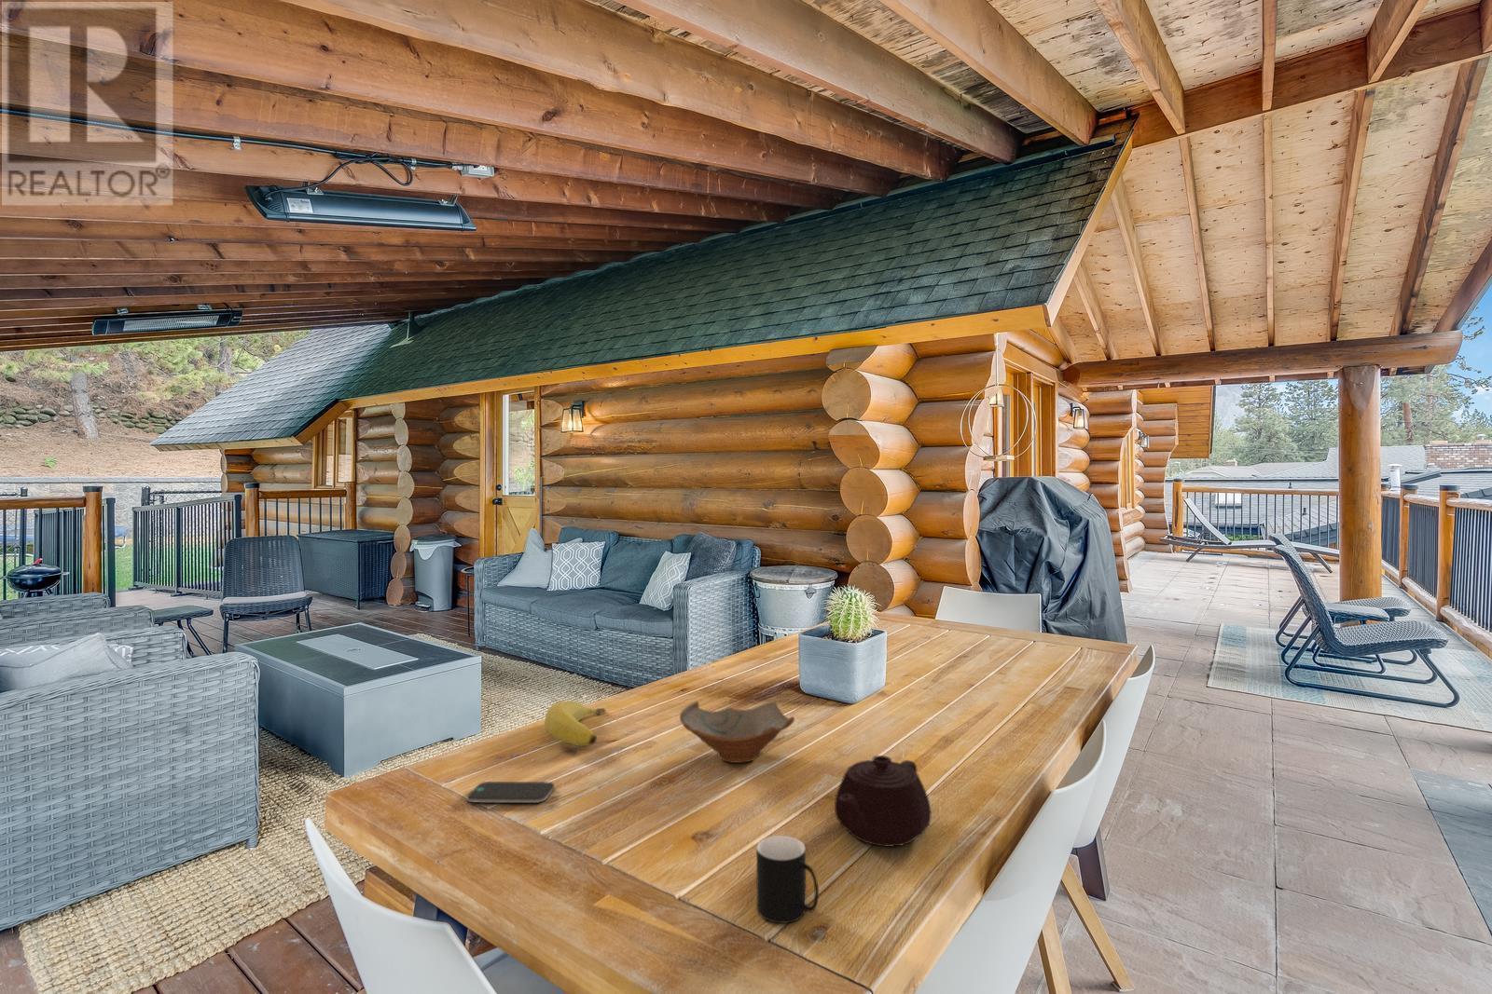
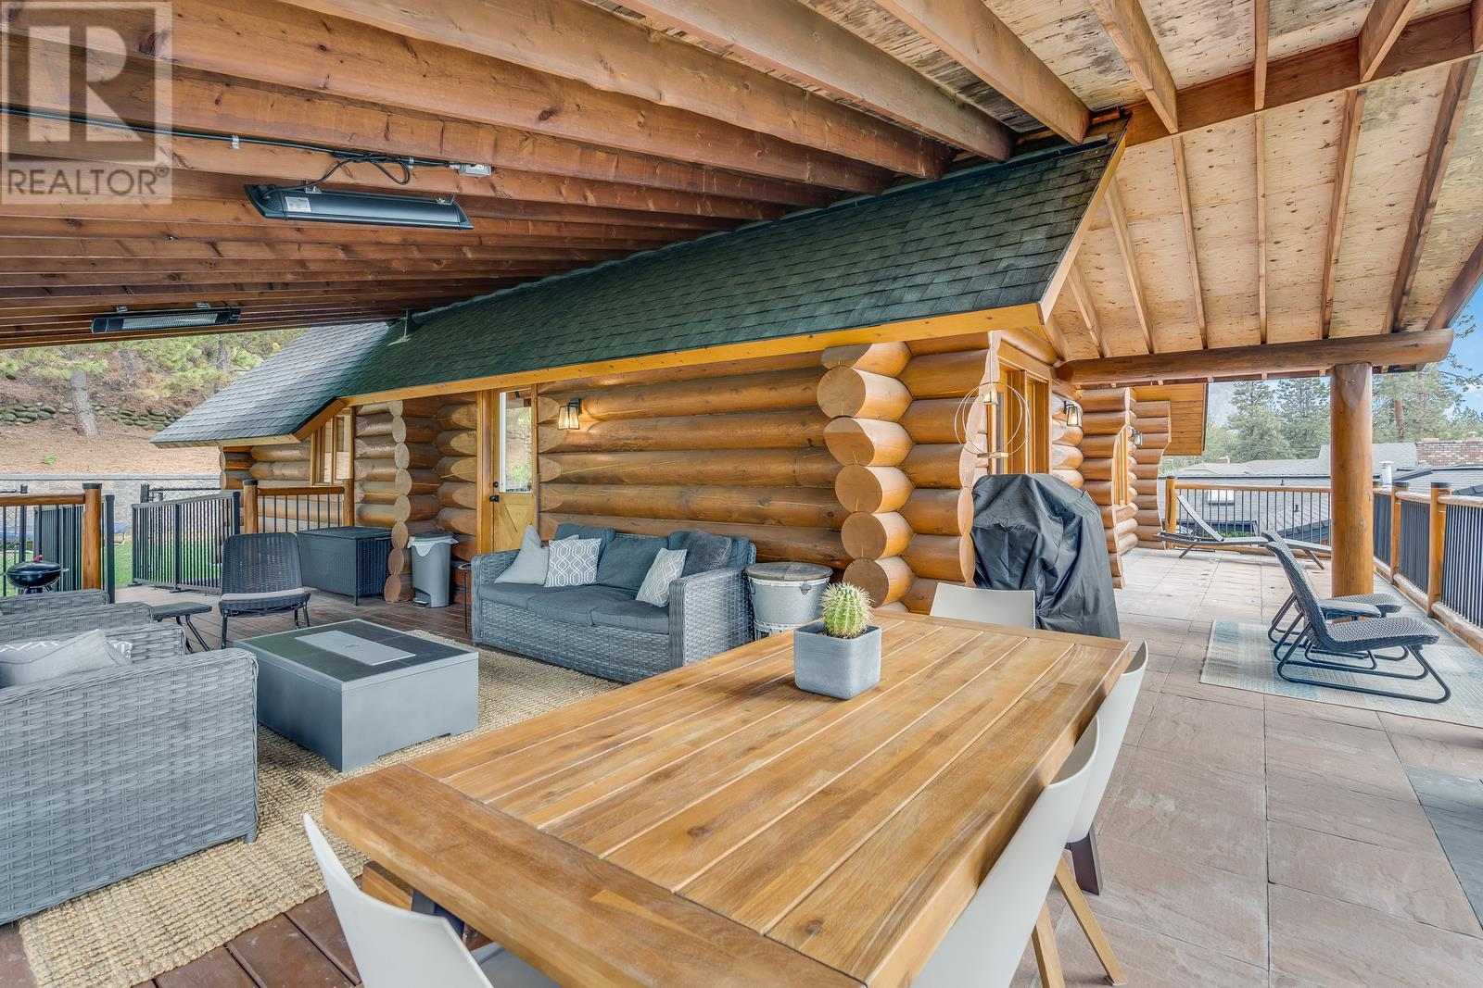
- smartphone [466,781,555,804]
- bowl [679,700,796,764]
- cup [755,834,819,924]
- teapot [834,754,932,848]
- banana [544,700,607,747]
